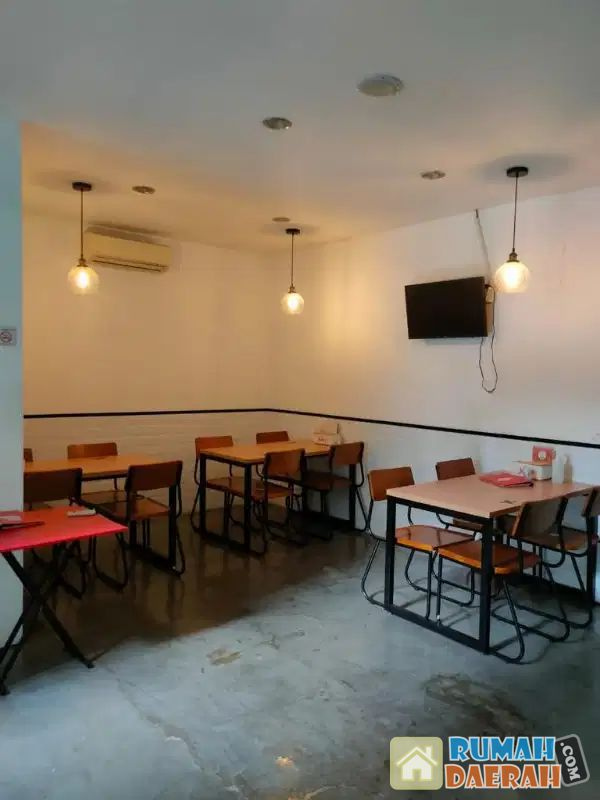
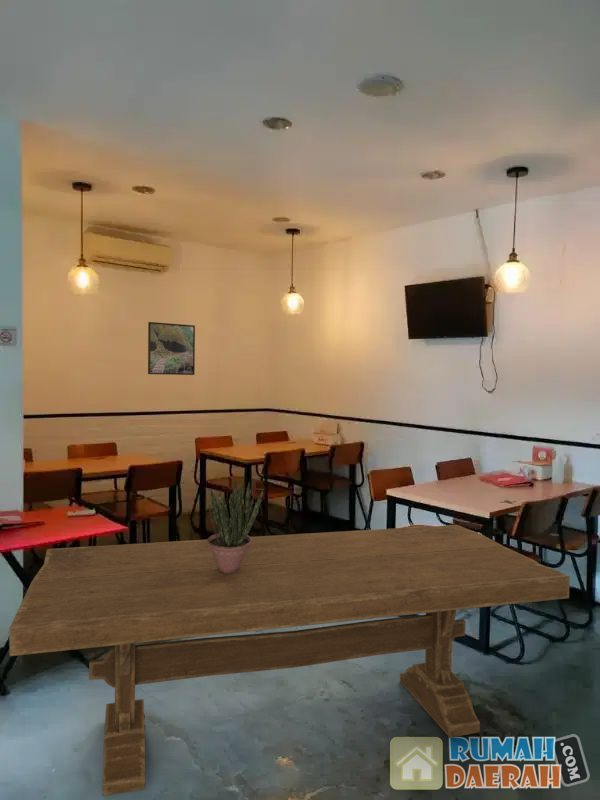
+ dining table [8,524,571,797]
+ potted plant [207,479,264,573]
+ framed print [147,321,196,376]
